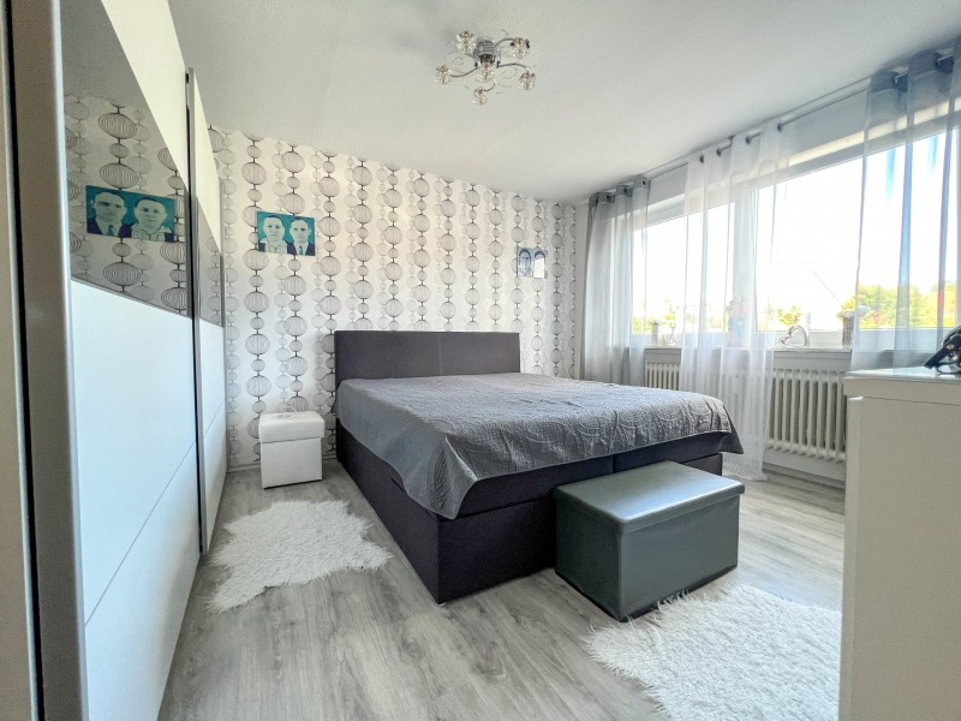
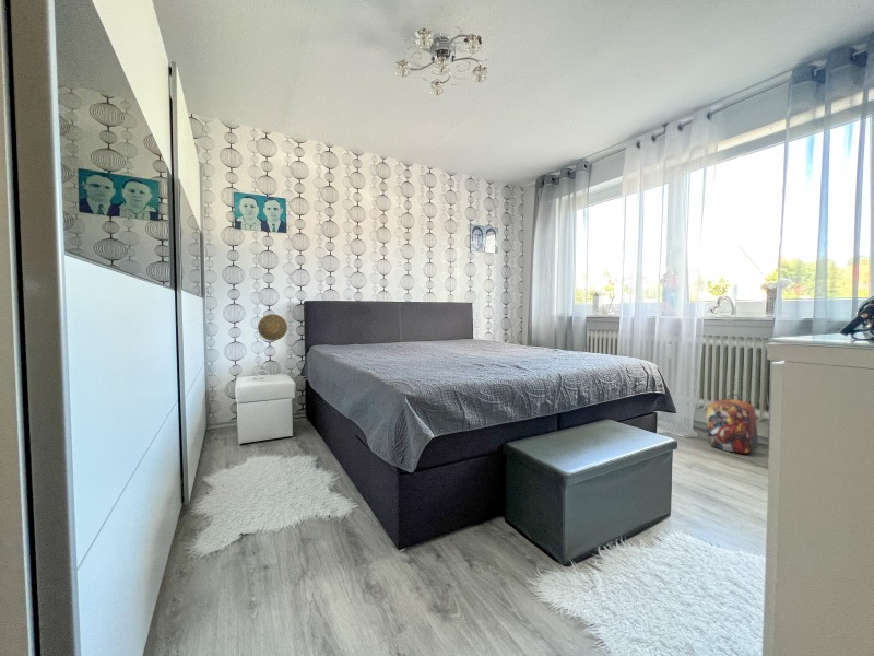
+ backpack [705,393,759,454]
+ decorative plate [257,313,288,342]
